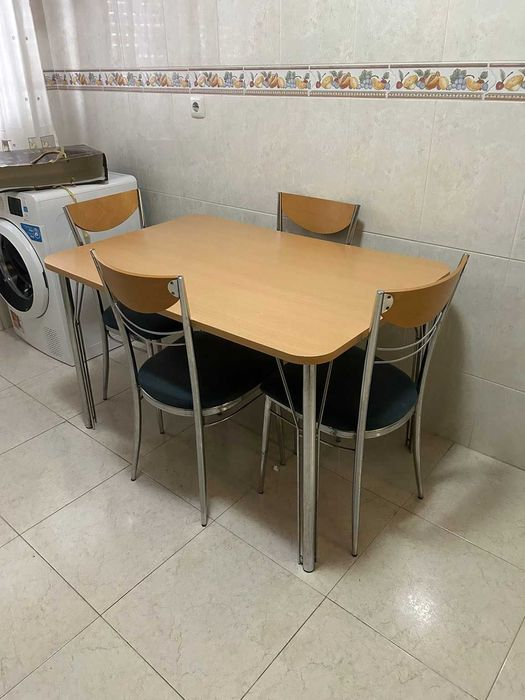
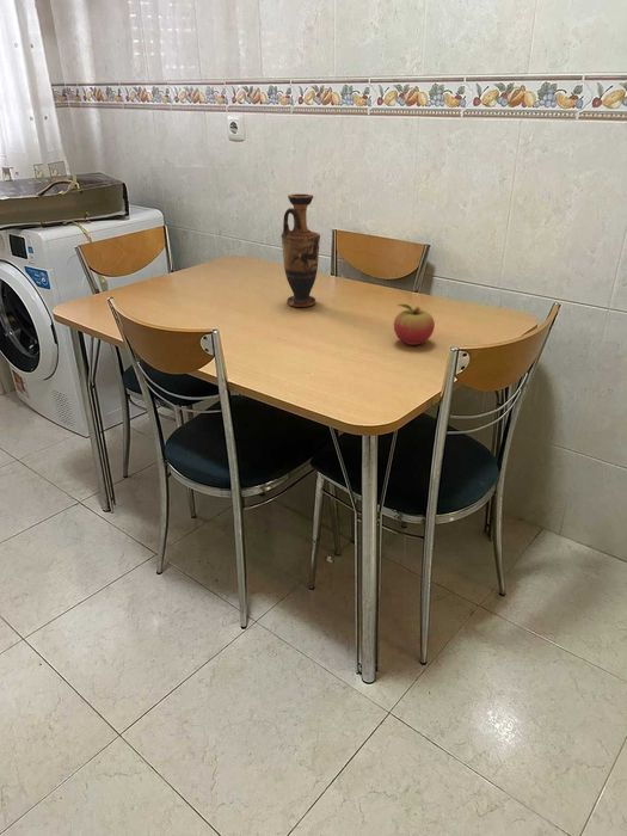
+ vase [279,192,321,308]
+ fruit [393,303,436,346]
